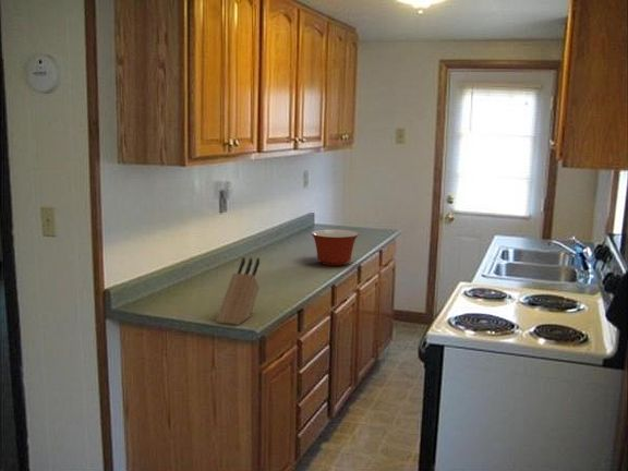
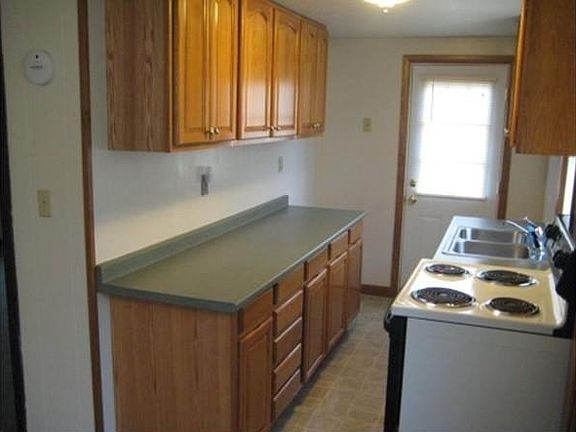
- mixing bowl [310,228,360,267]
- knife block [215,256,261,326]
